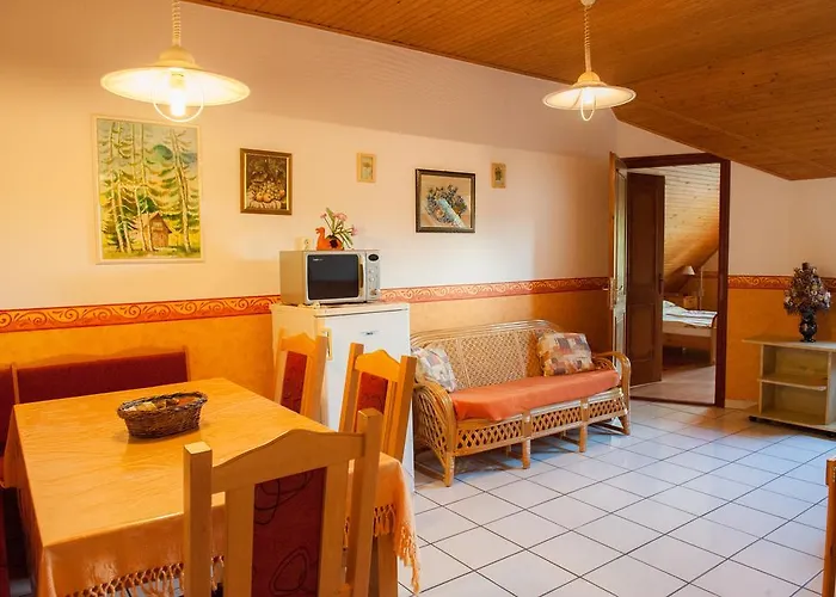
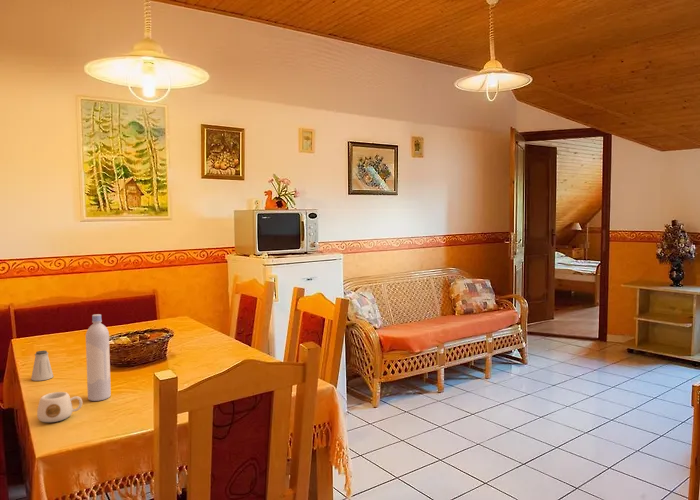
+ bottle [85,313,112,402]
+ saltshaker [30,350,54,382]
+ mug [36,391,83,423]
